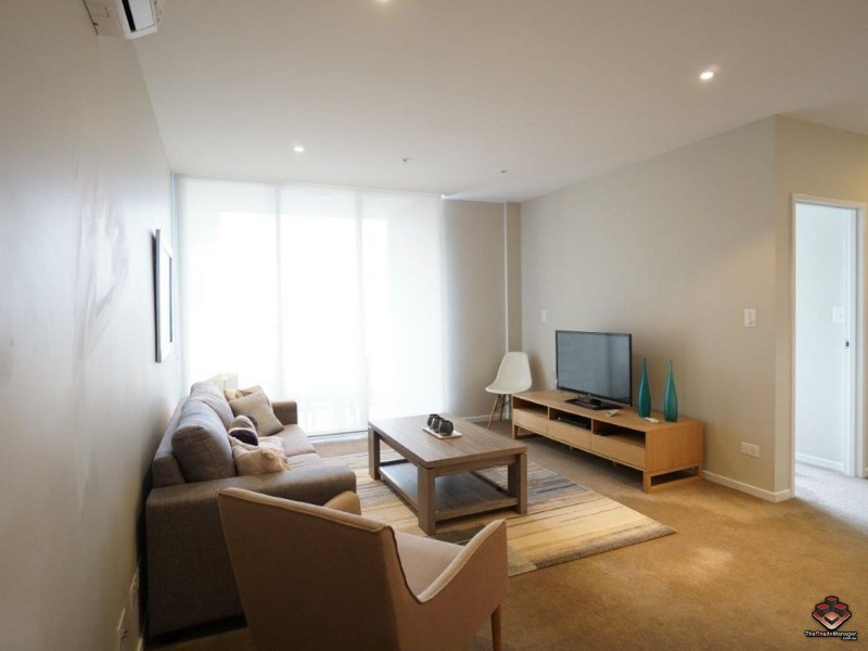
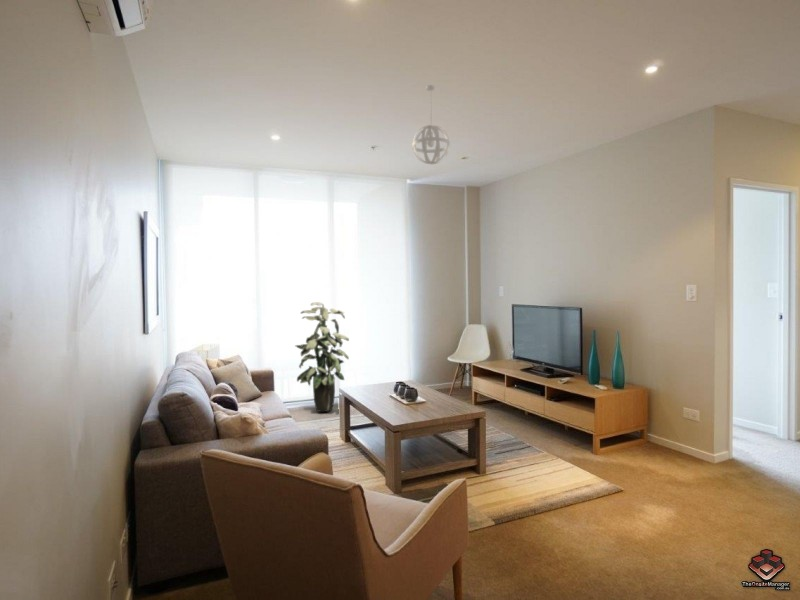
+ pendant light [411,84,451,166]
+ indoor plant [295,301,350,413]
